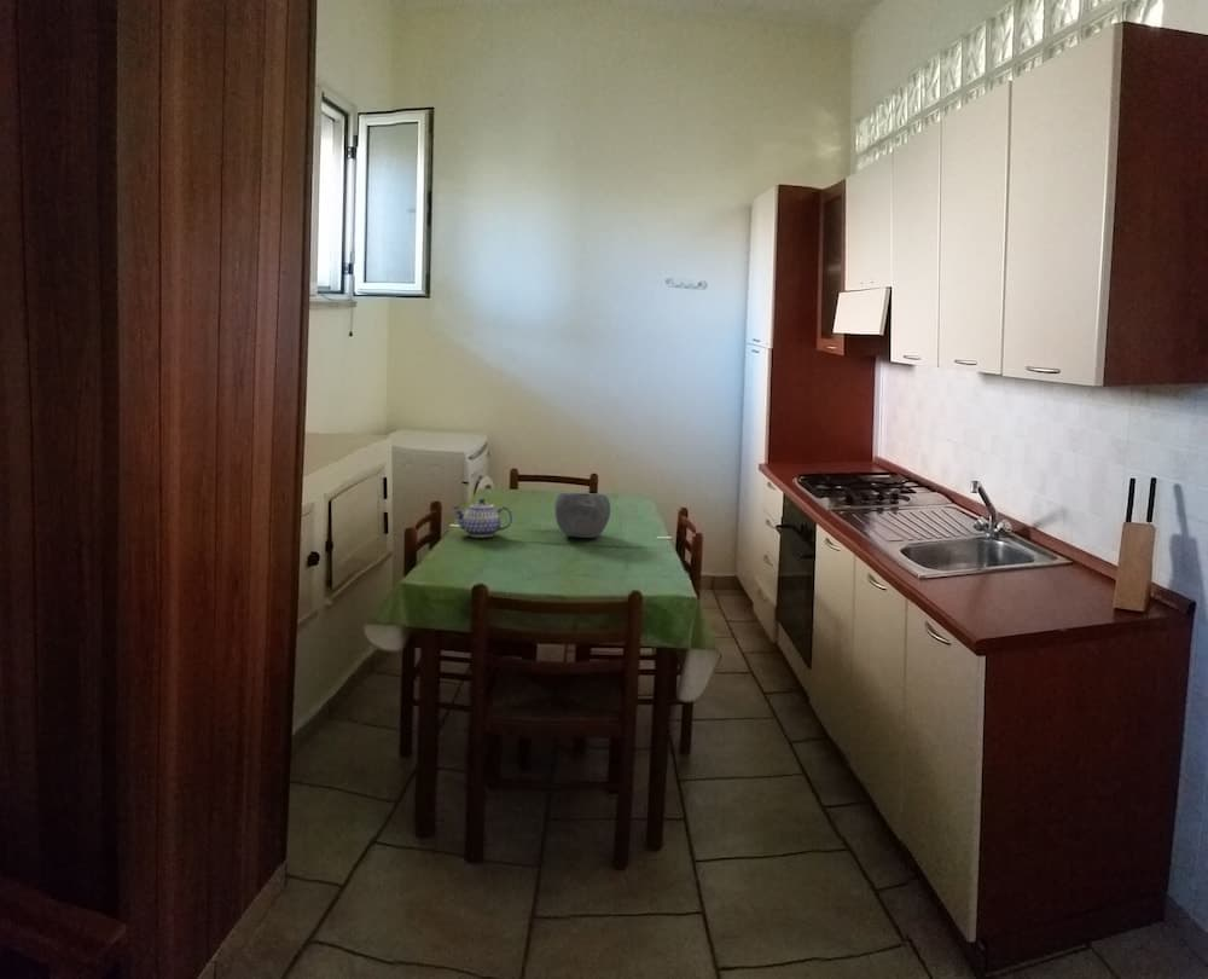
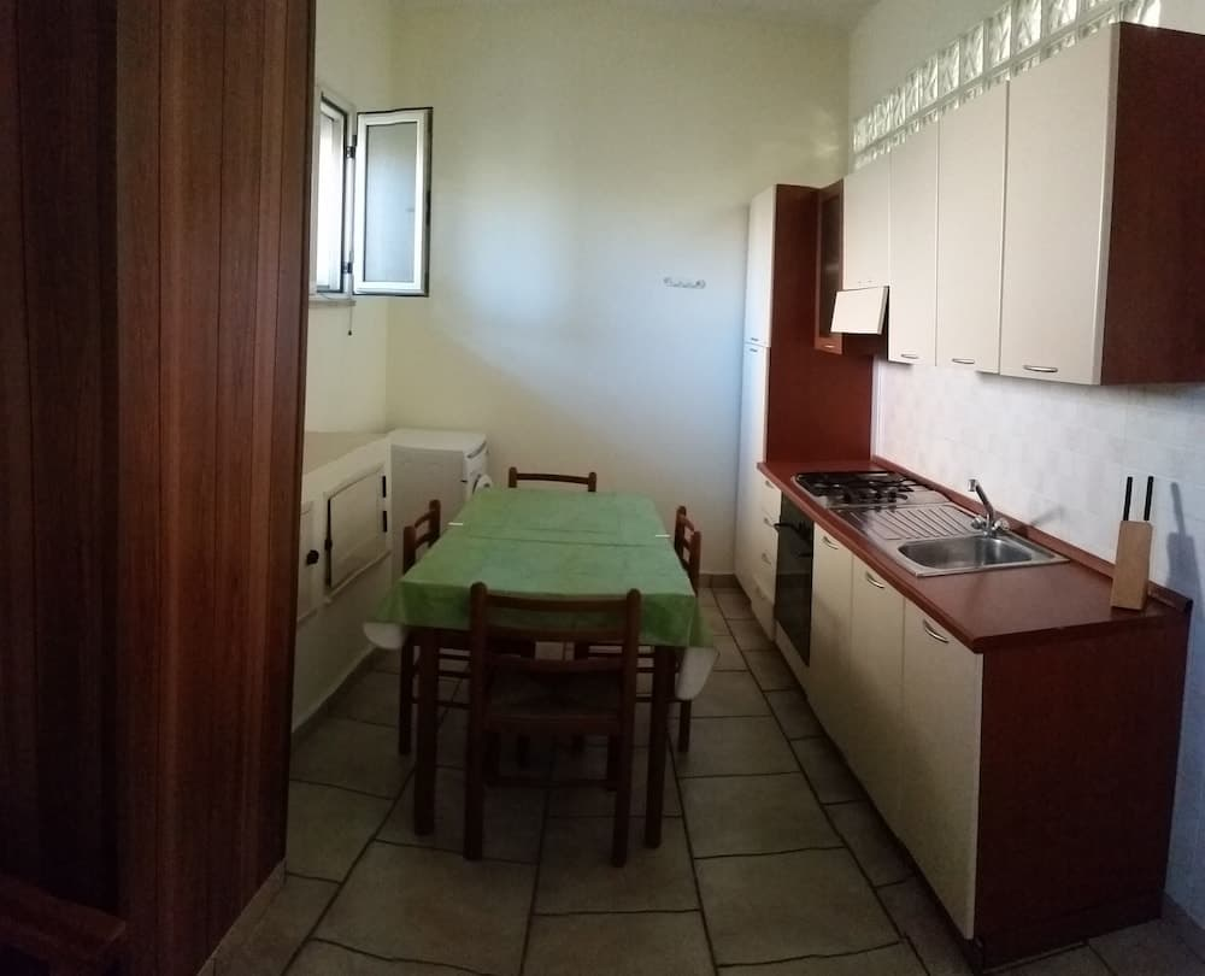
- bowl [553,492,611,539]
- teapot [452,498,513,538]
